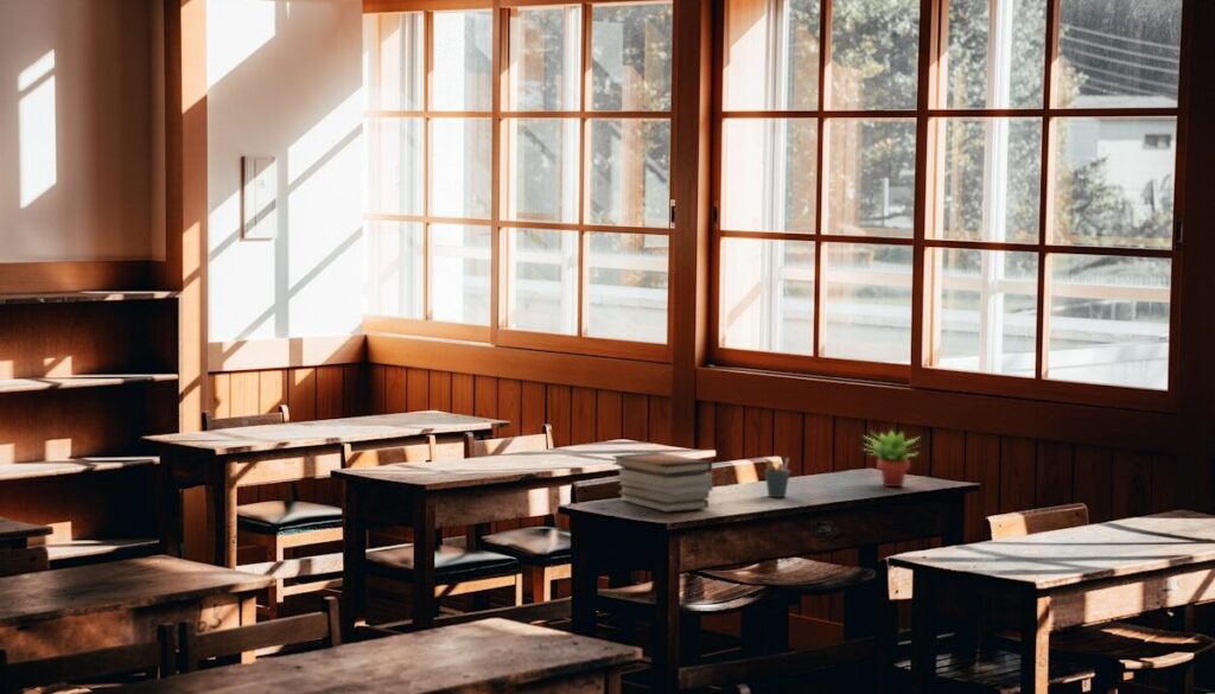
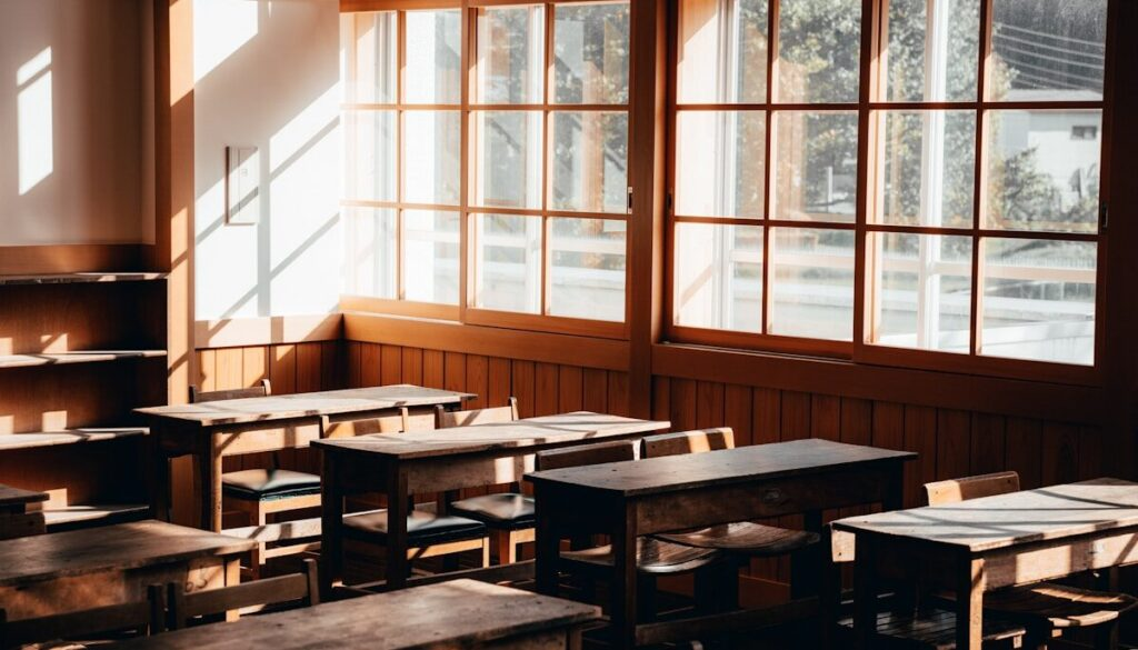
- book stack [611,451,714,514]
- succulent plant [861,428,922,488]
- pen holder [764,457,791,498]
